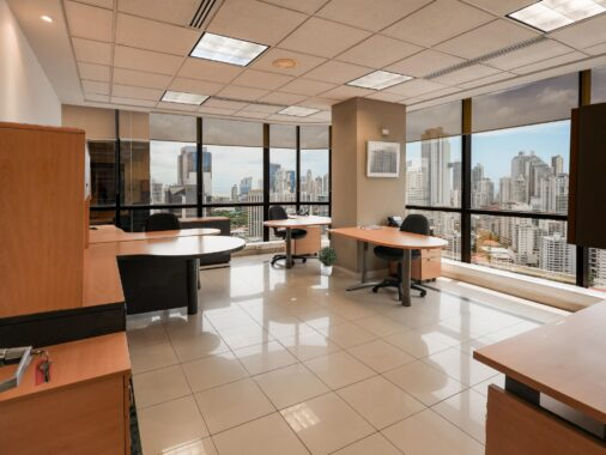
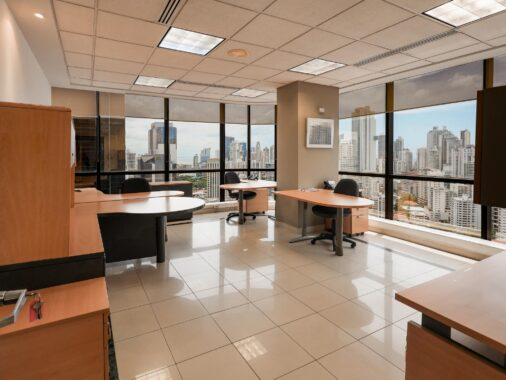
- potted plant [316,244,339,277]
